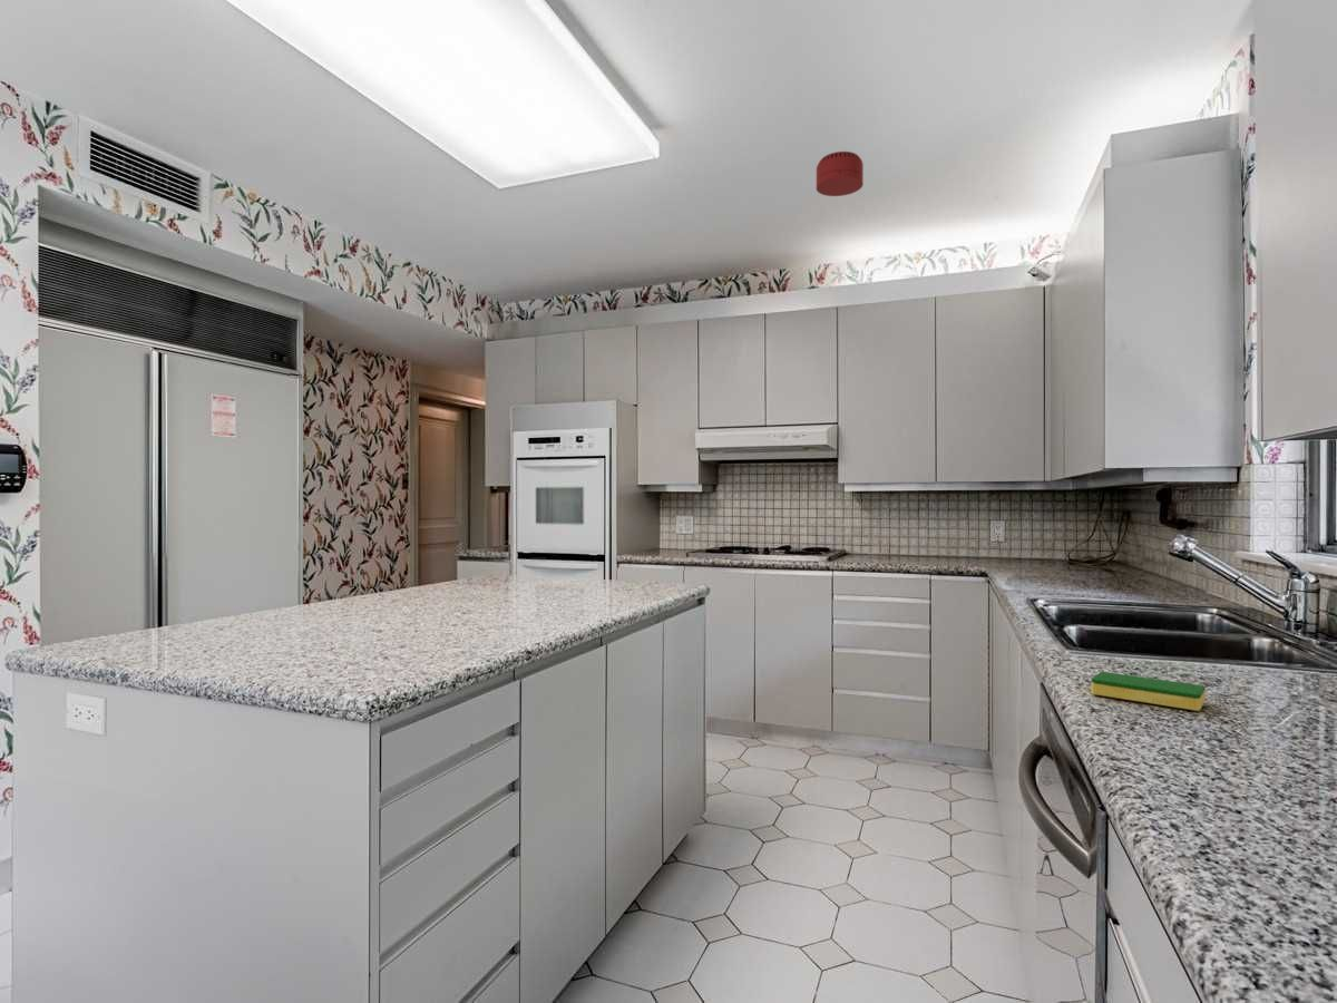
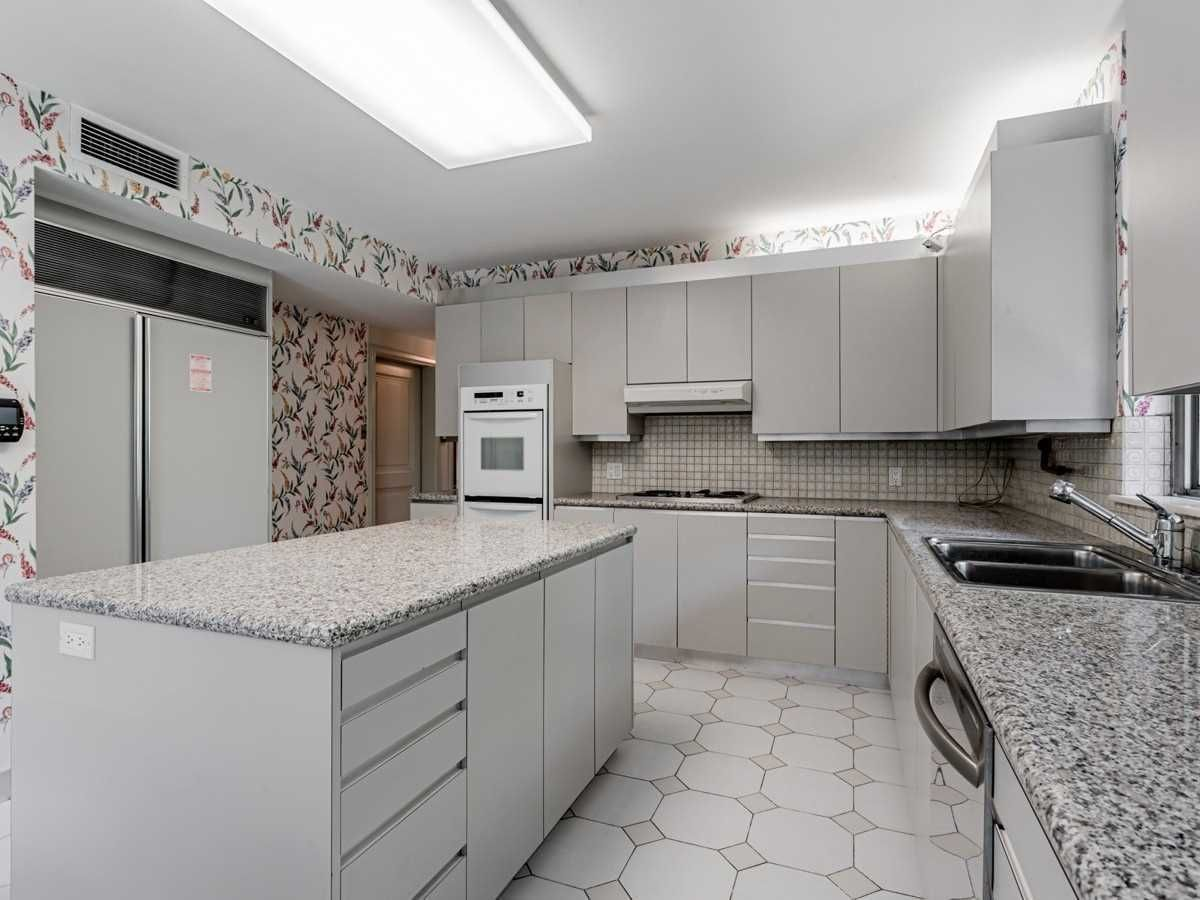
- smoke detector [816,150,865,197]
- dish sponge [1091,671,1207,712]
